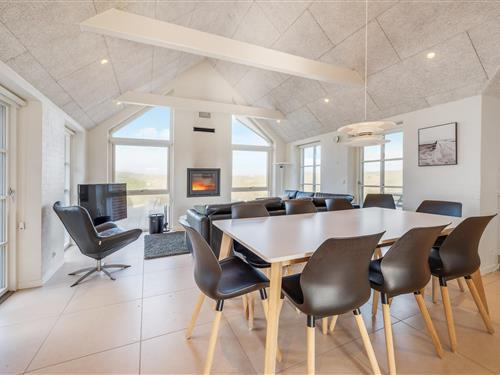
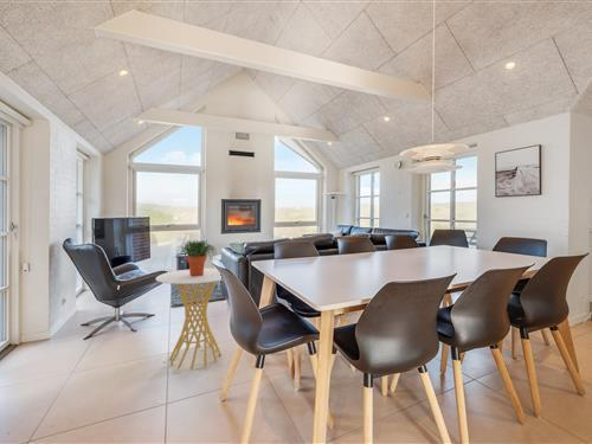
+ side table [155,268,224,371]
+ potted plant [173,239,218,276]
